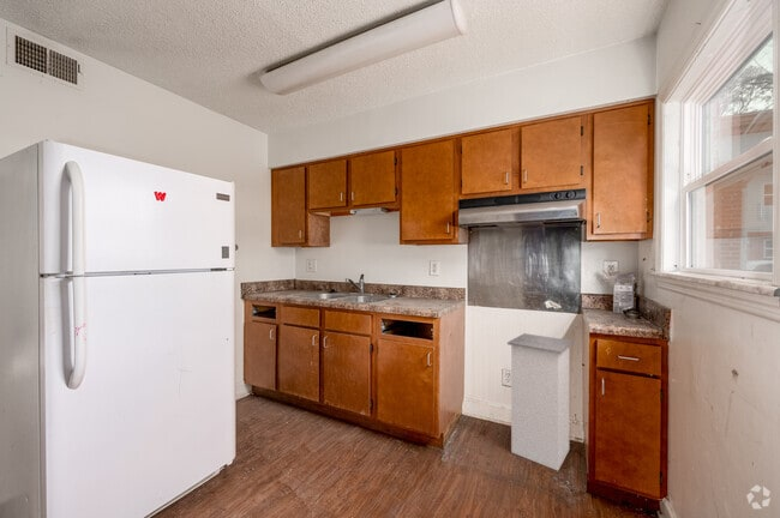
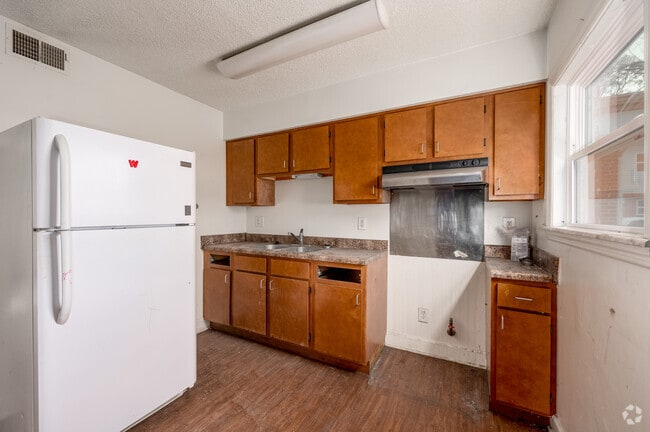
- trash can [506,332,575,471]
